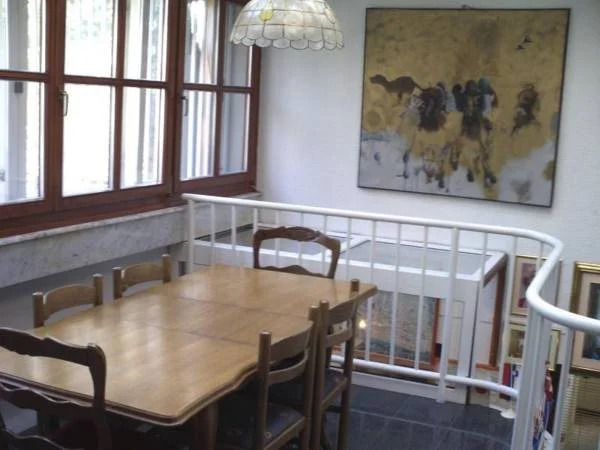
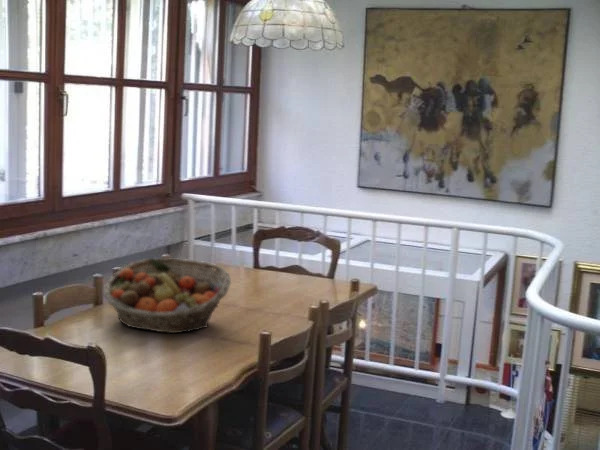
+ fruit basket [102,257,232,334]
